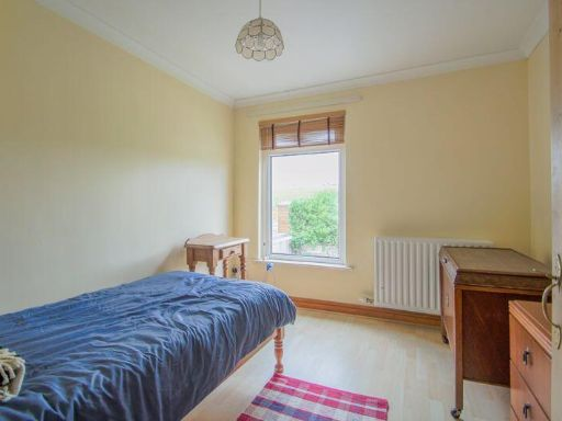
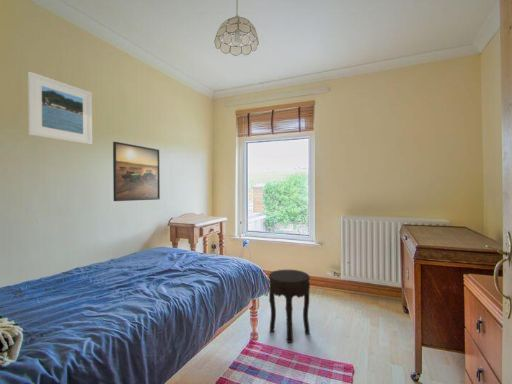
+ side table [268,269,311,344]
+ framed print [112,141,161,202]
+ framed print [27,71,93,146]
